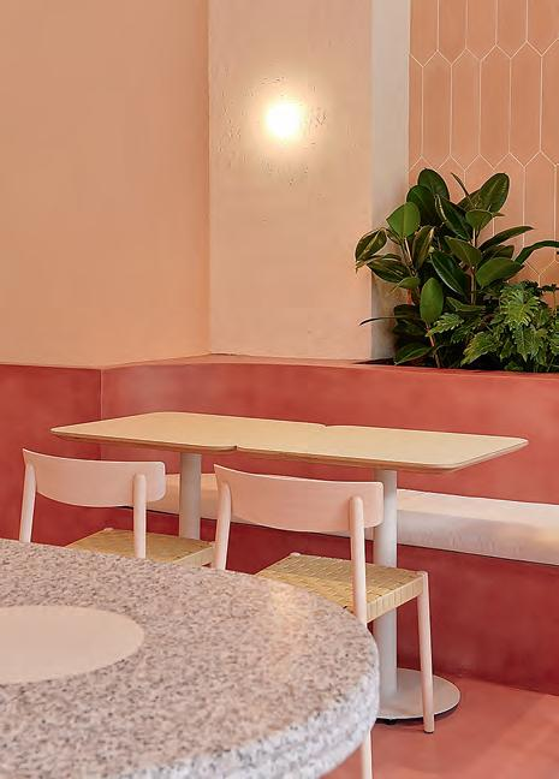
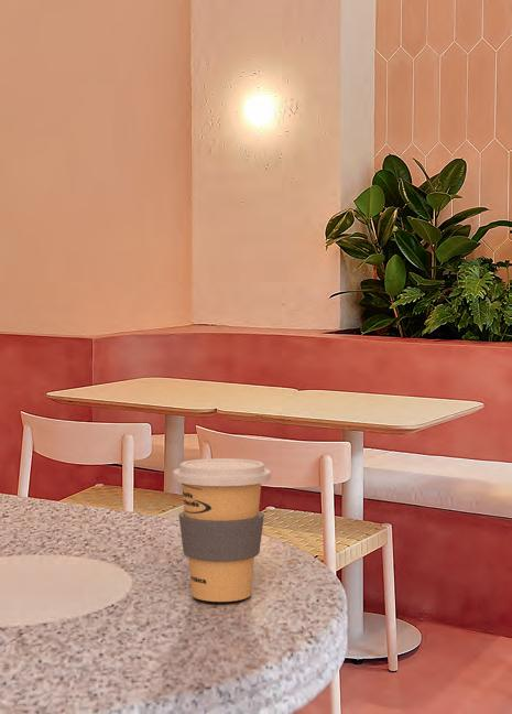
+ coffee cup [172,457,272,603]
